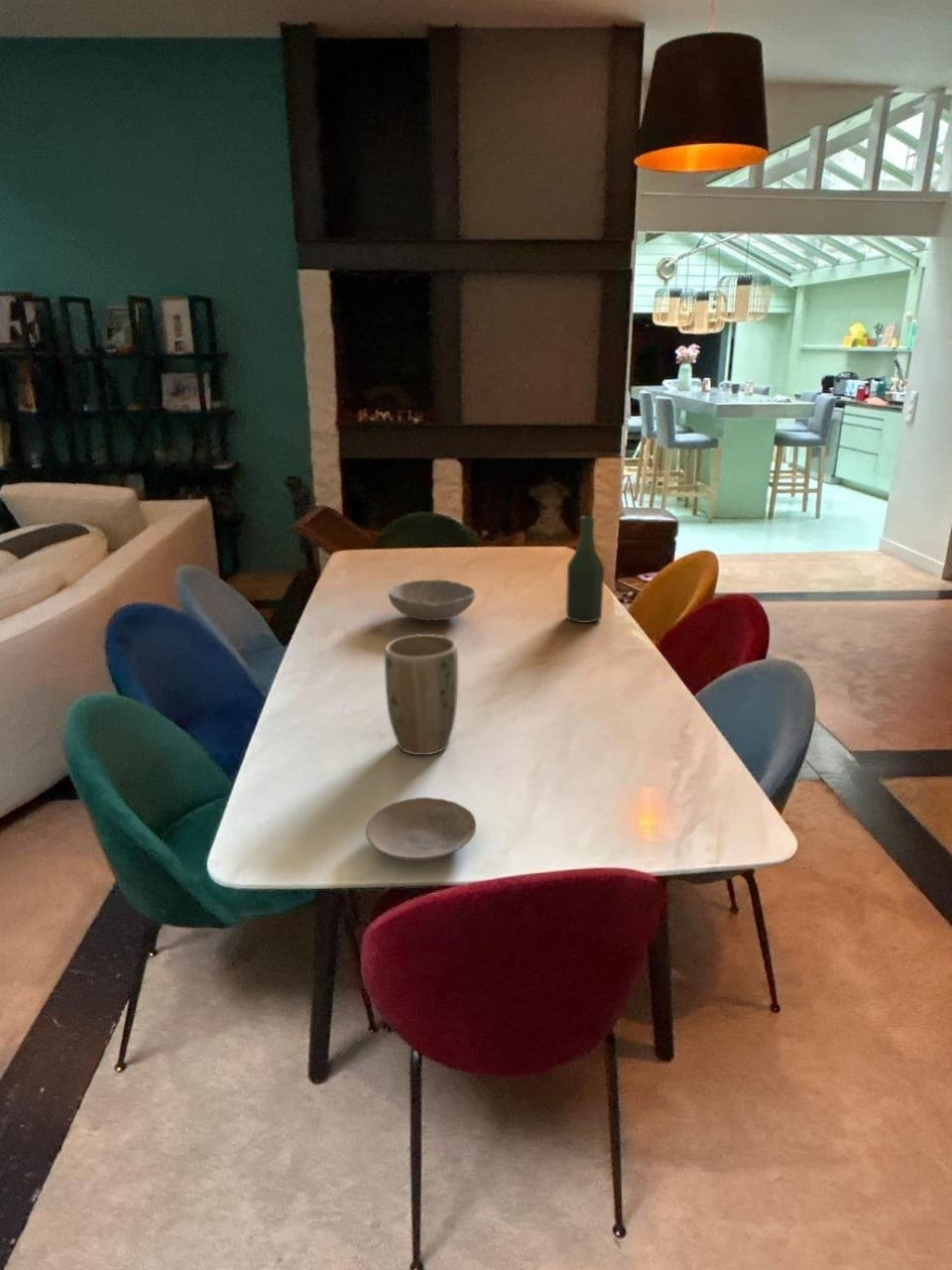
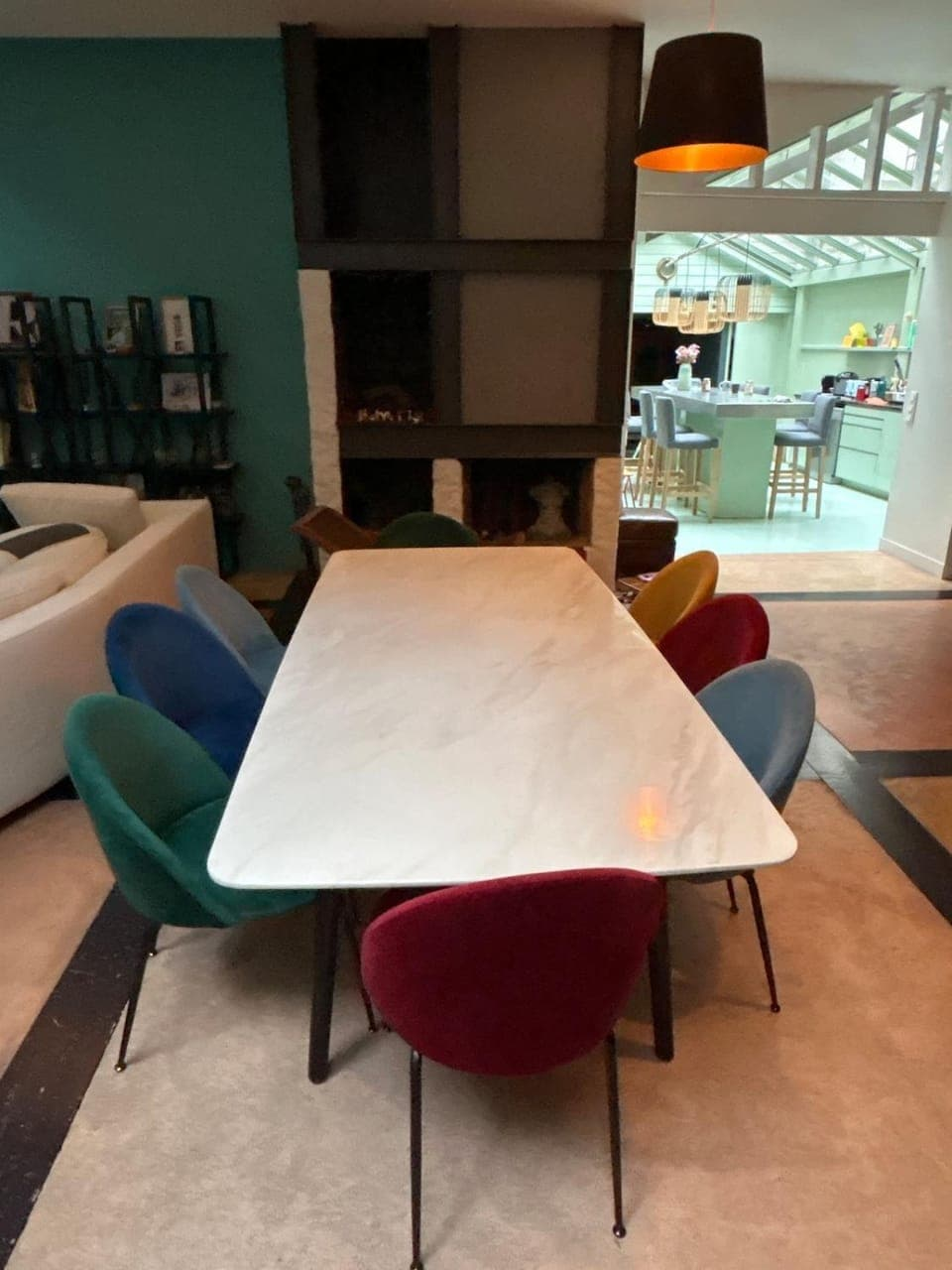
- plate [365,797,477,862]
- bowl [388,578,476,622]
- plant pot [384,633,459,756]
- bottle [565,515,605,624]
